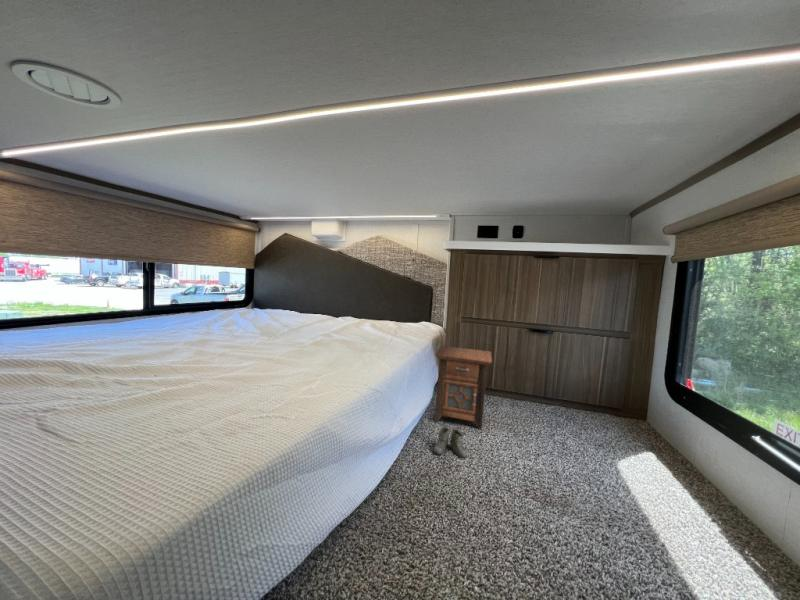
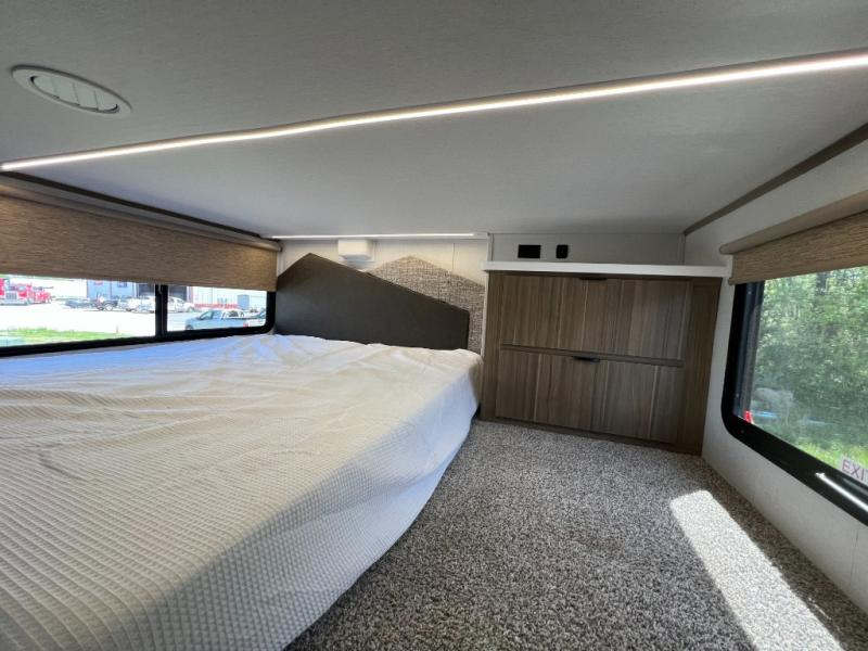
- boots [432,426,468,459]
- nightstand [434,345,493,431]
